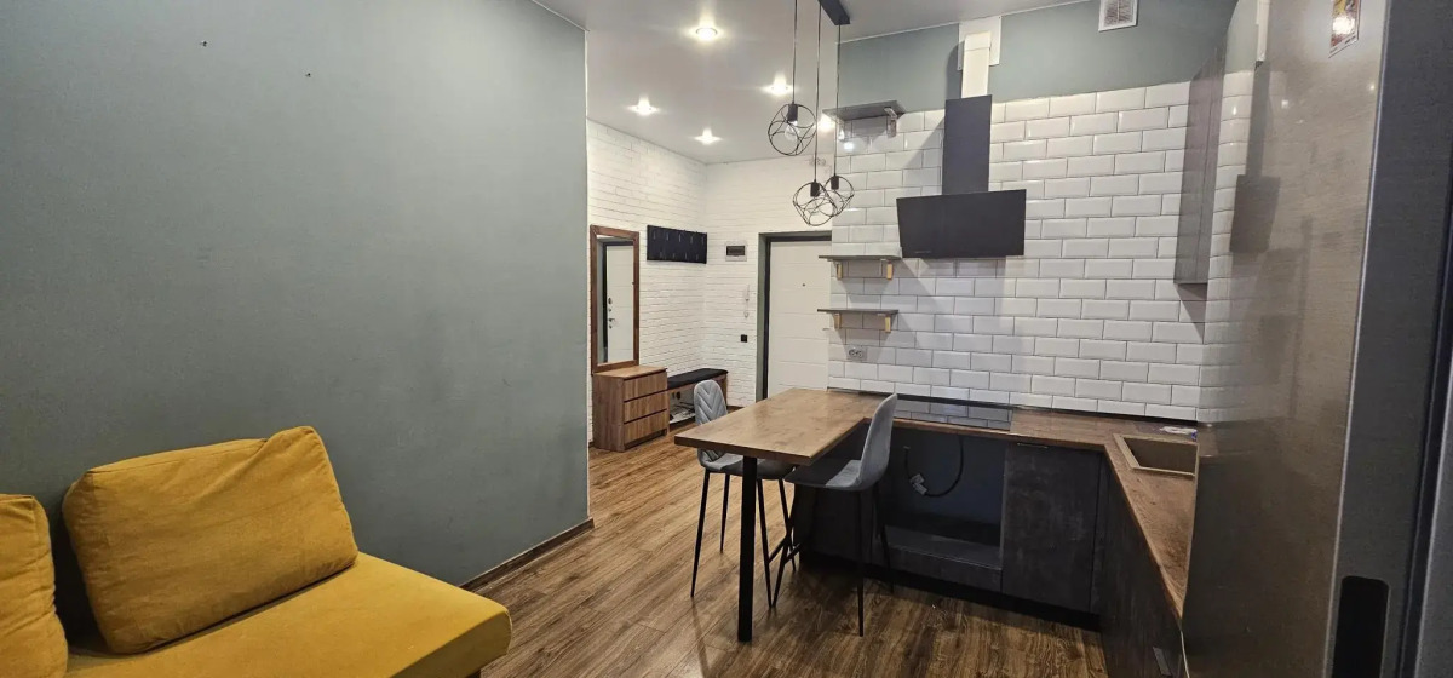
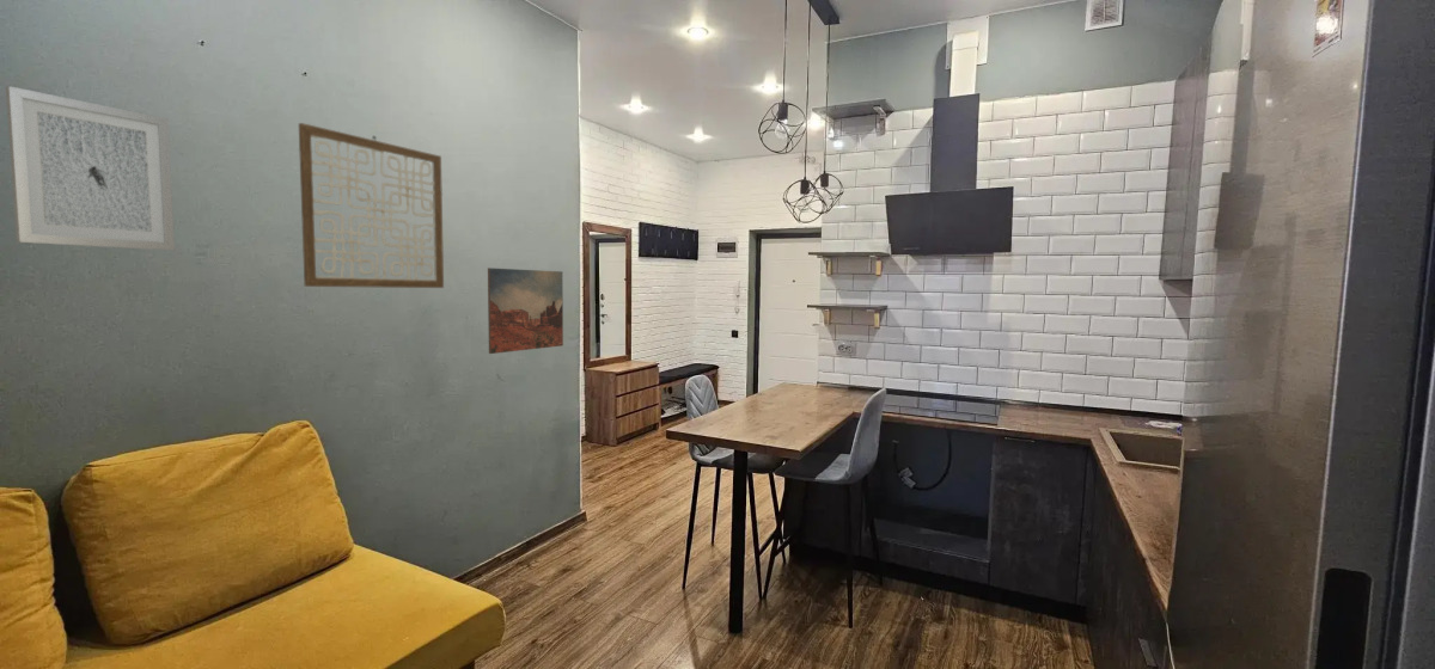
+ wall art [487,266,564,355]
+ wall art [298,122,445,289]
+ wall art [5,85,176,251]
